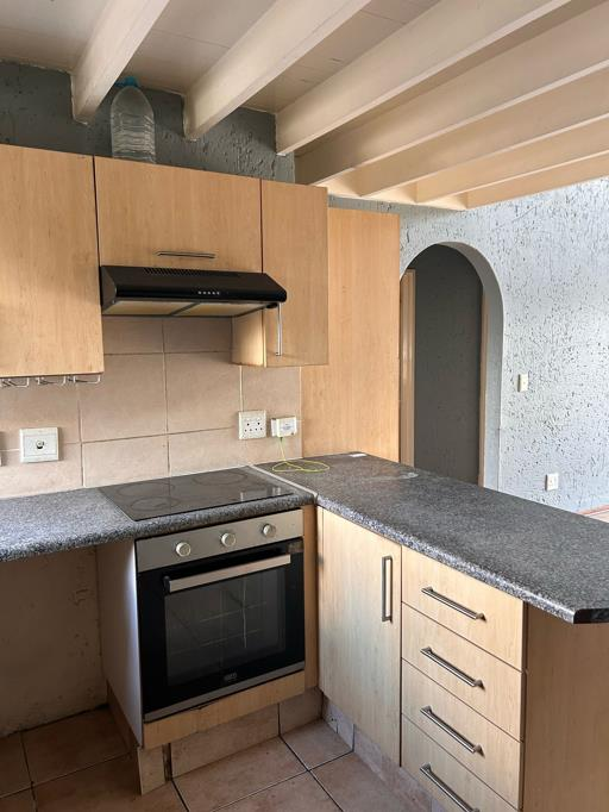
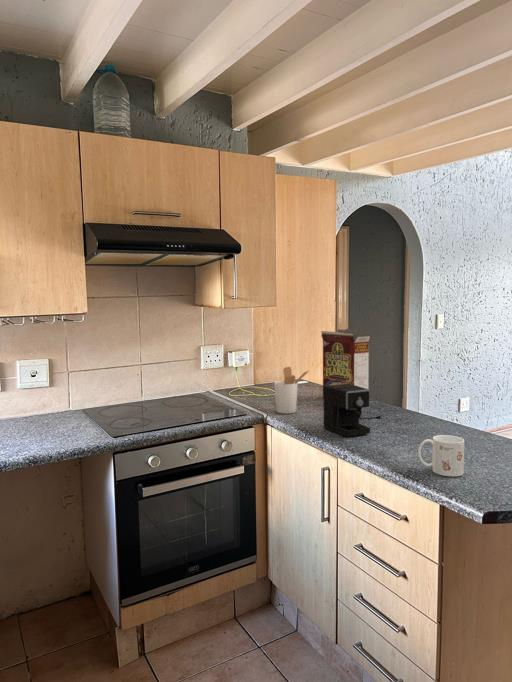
+ mug [417,434,465,477]
+ coffee maker [323,384,382,437]
+ cereal box [320,328,371,400]
+ utensil holder [273,366,310,415]
